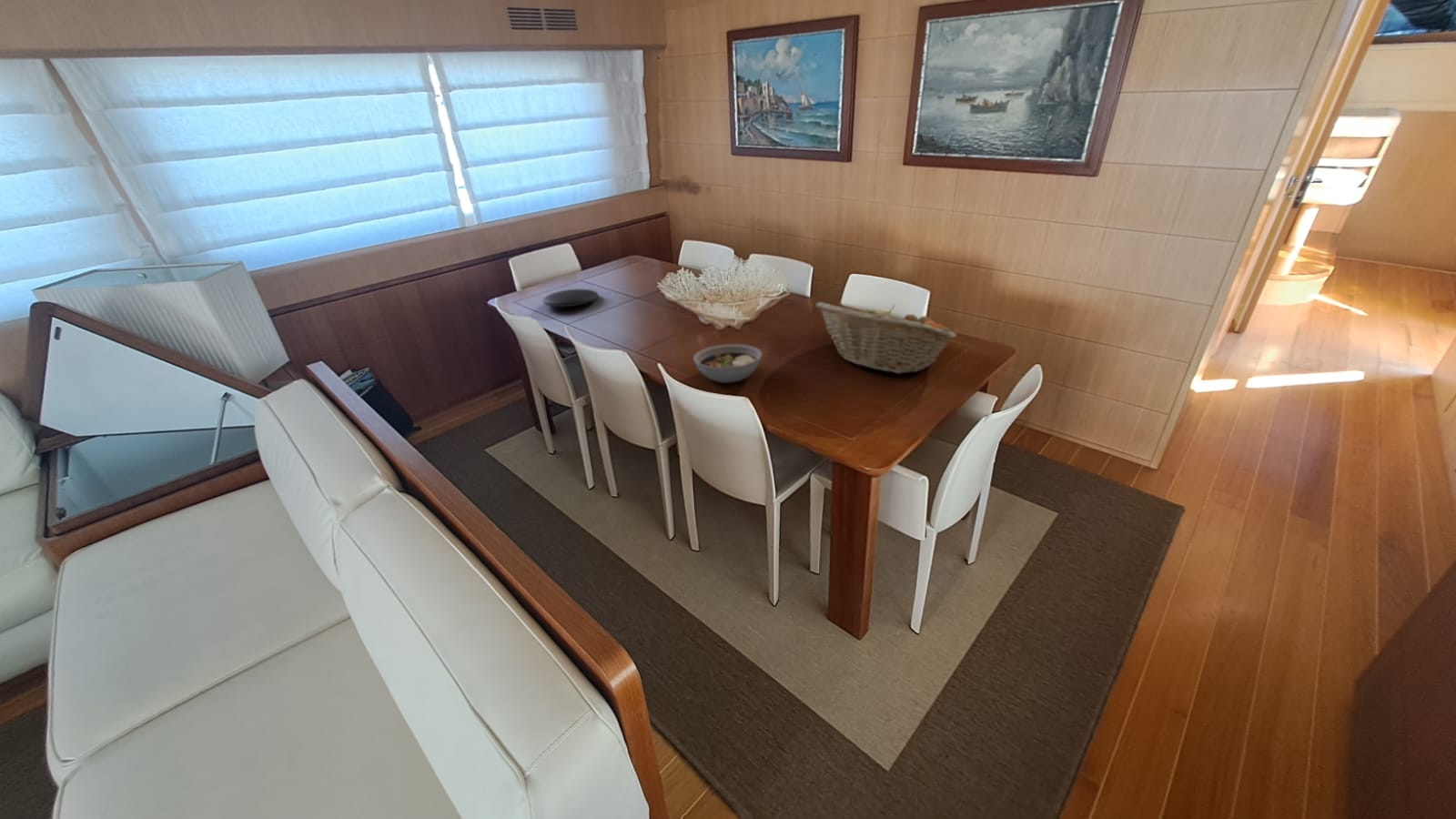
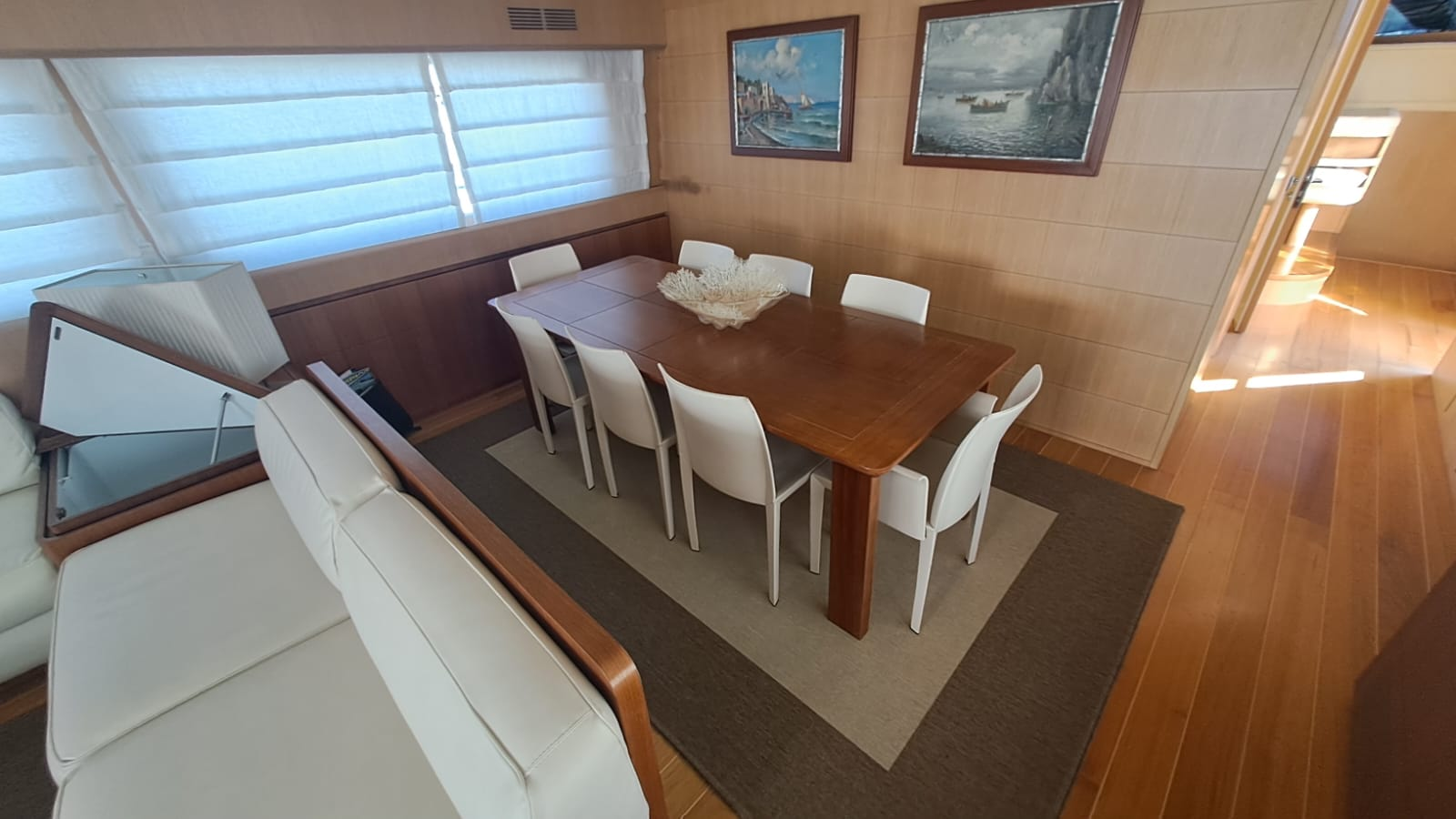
- bowl [693,343,763,384]
- plate [541,288,600,308]
- fruit basket [814,301,957,375]
